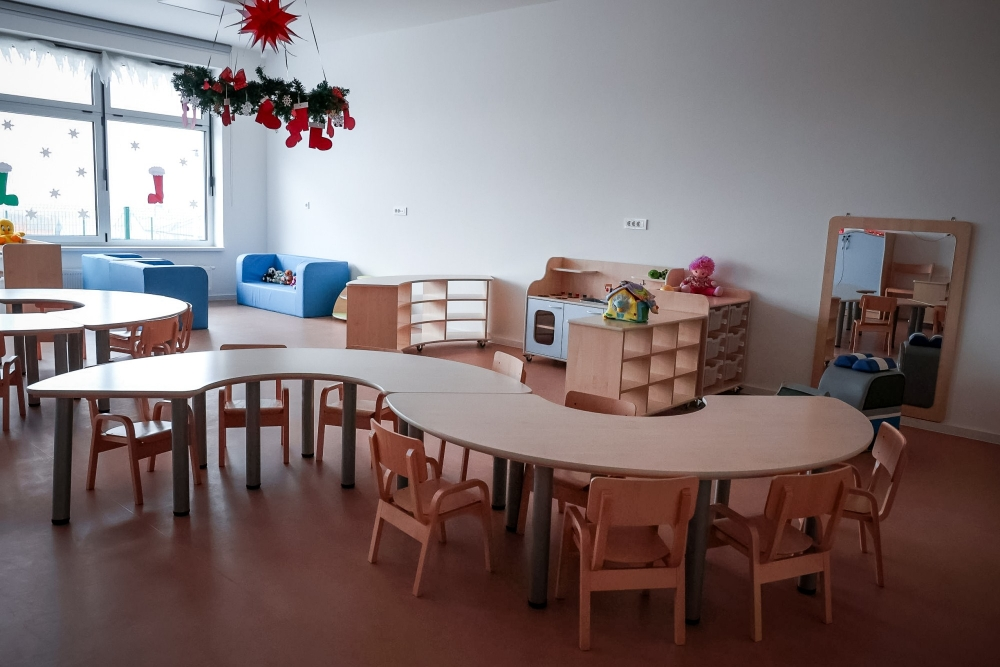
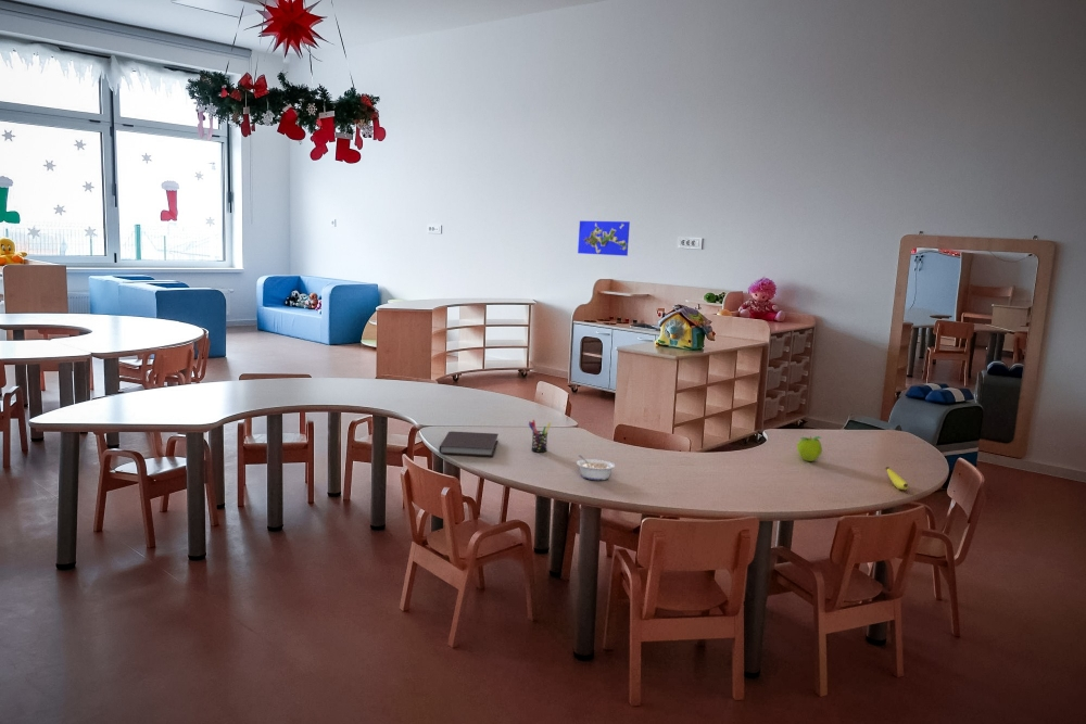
+ fruit [796,435,823,462]
+ world map [577,220,631,257]
+ banana [885,466,909,491]
+ legume [576,454,616,481]
+ pen holder [528,419,552,454]
+ notebook [438,430,500,457]
